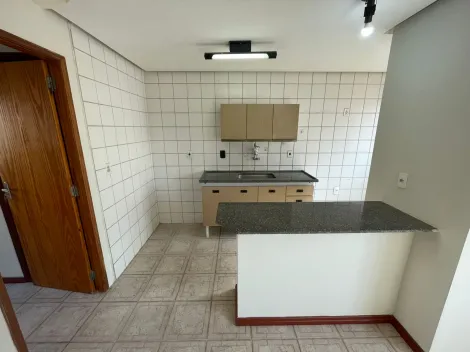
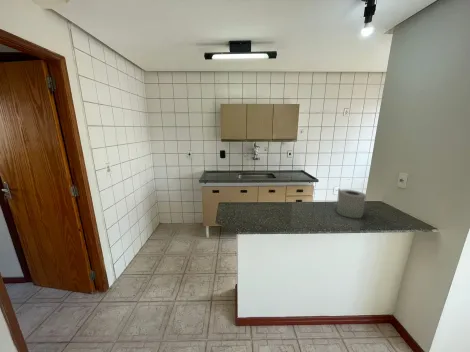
+ toilet paper roll [335,187,367,219]
